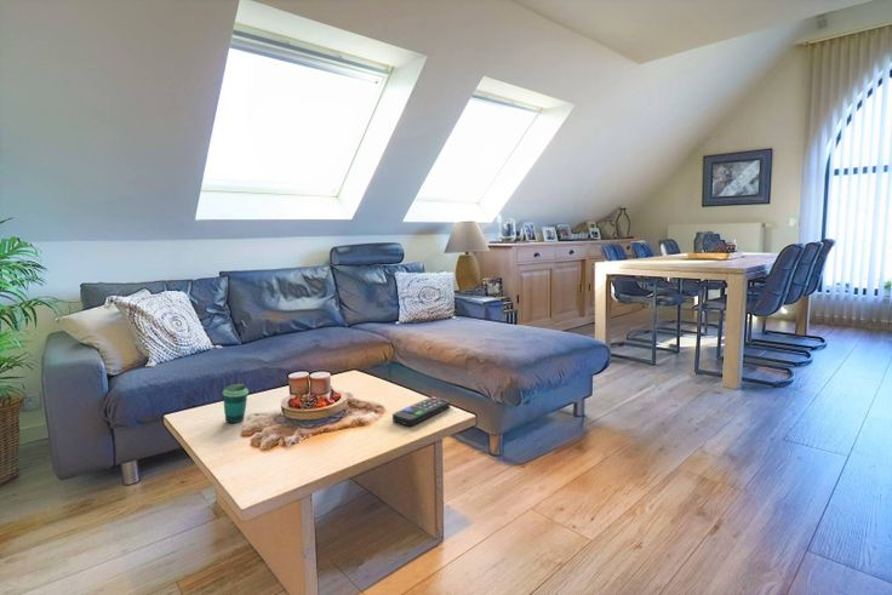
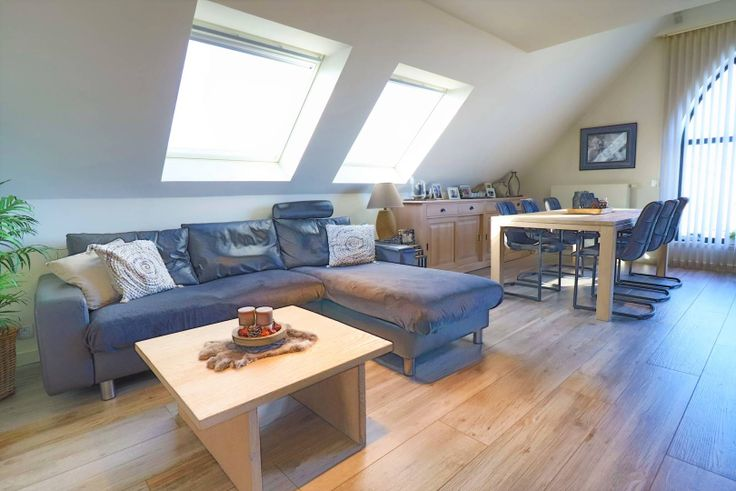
- remote control [391,395,451,428]
- cup [222,383,250,424]
